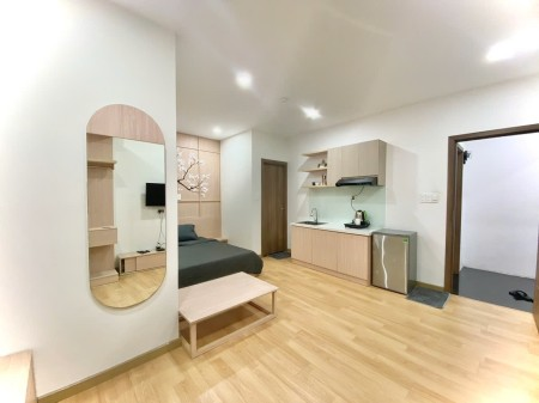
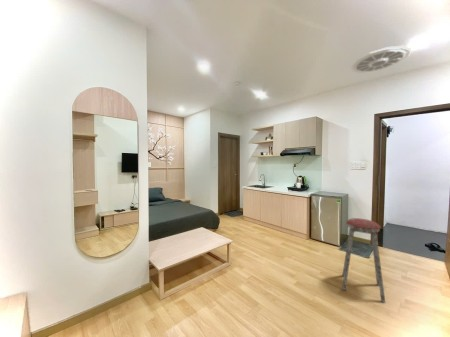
+ music stool [341,217,386,304]
+ ceiling vent [350,45,412,74]
